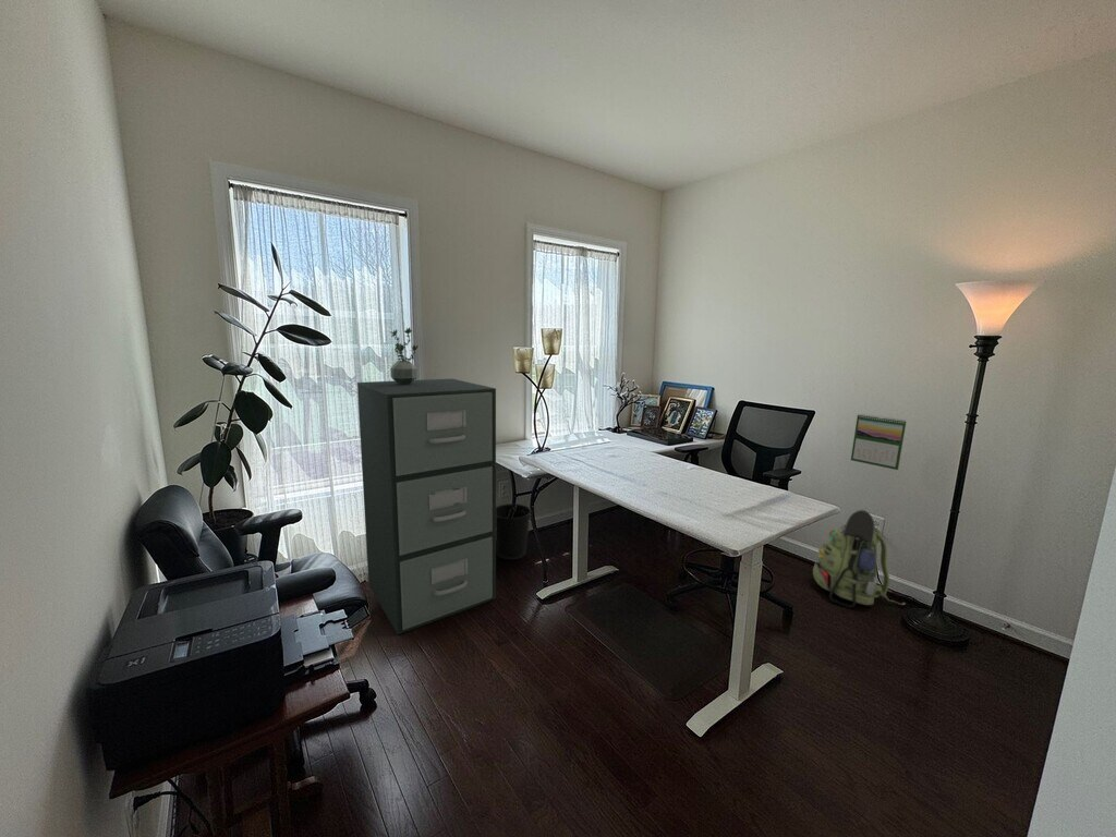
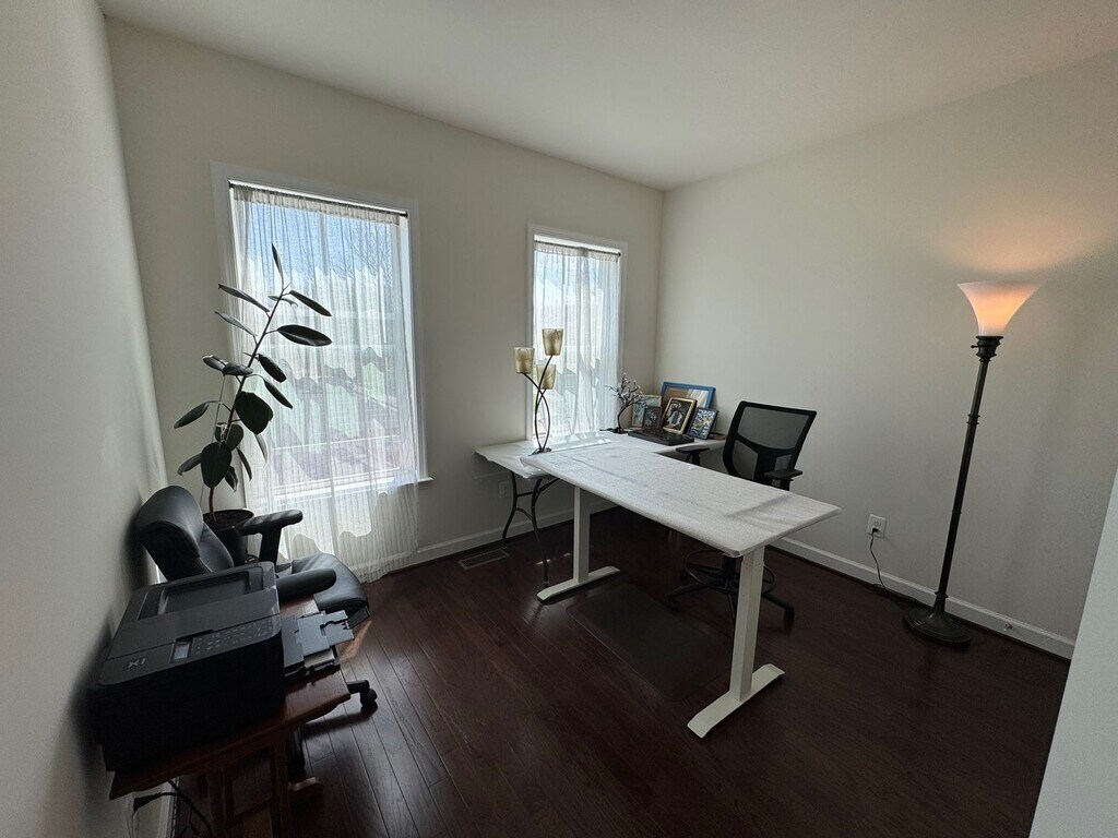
- filing cabinet [356,378,497,635]
- potted plant [389,326,420,385]
- calendar [850,413,908,471]
- wastebasket [496,502,532,560]
- backpack [812,509,907,609]
